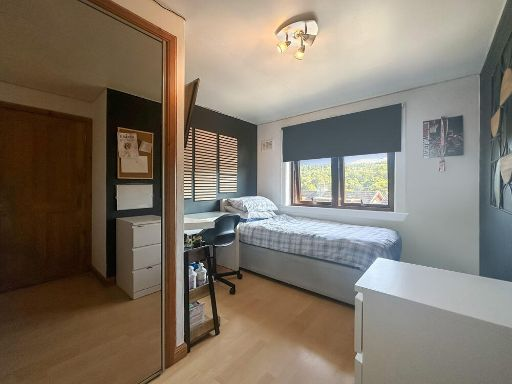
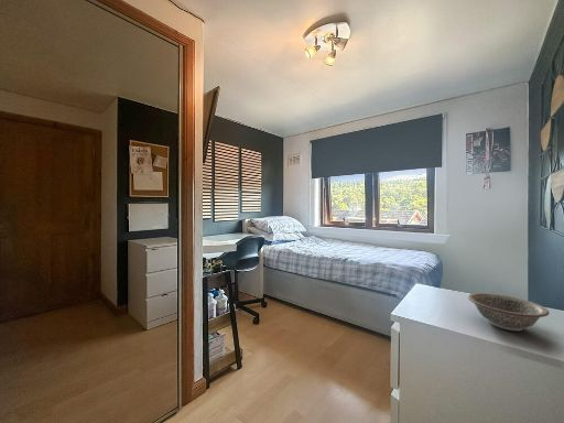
+ decorative bowl [467,292,550,332]
